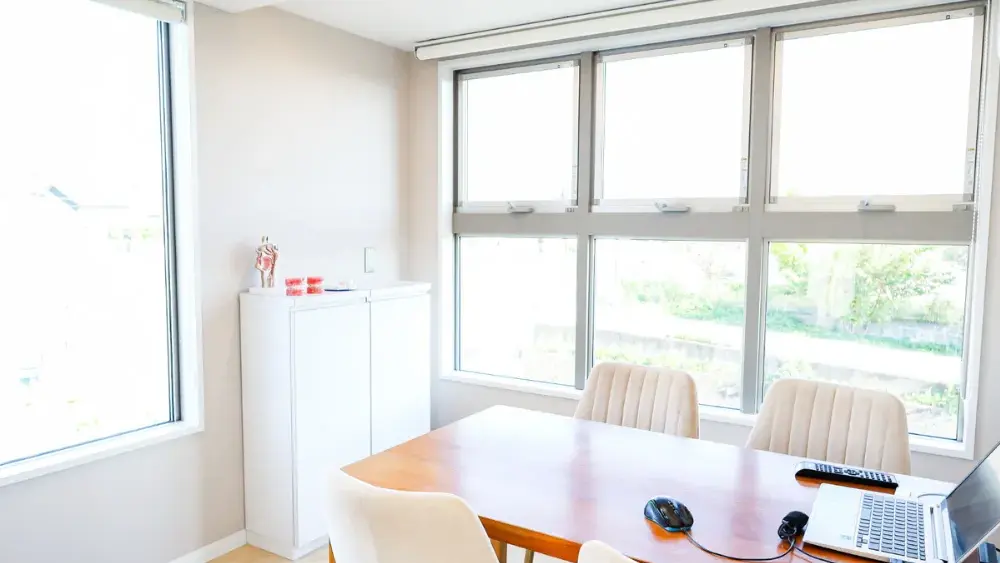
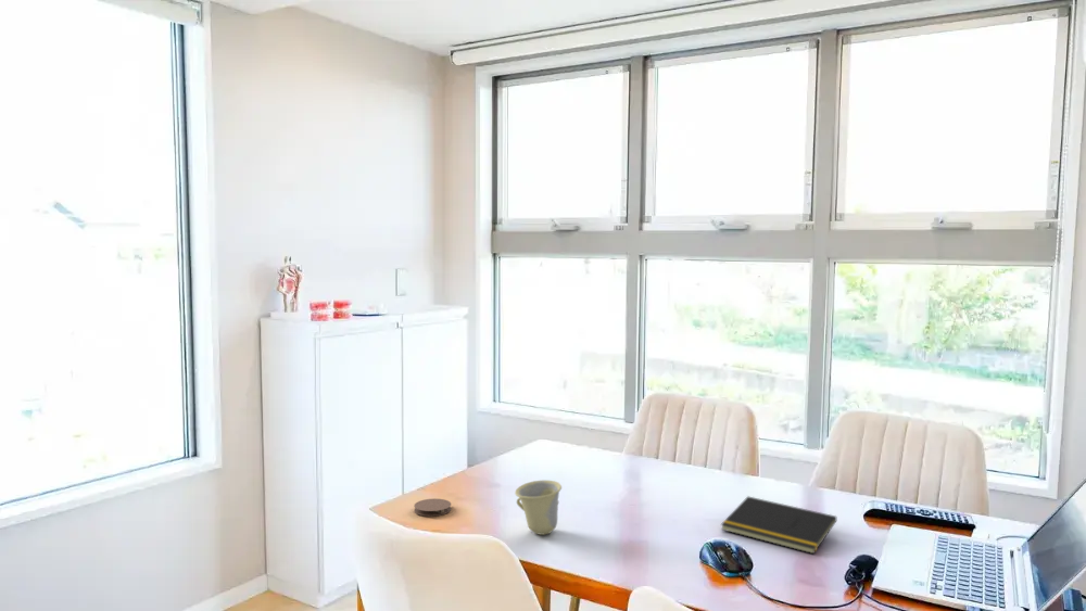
+ coaster [413,498,452,518]
+ notepad [720,495,837,555]
+ cup [514,480,563,536]
